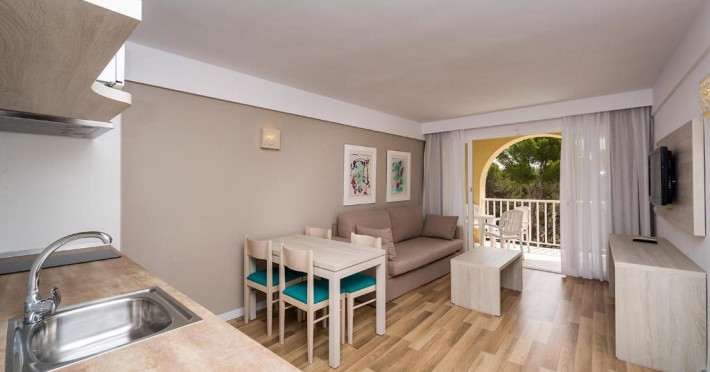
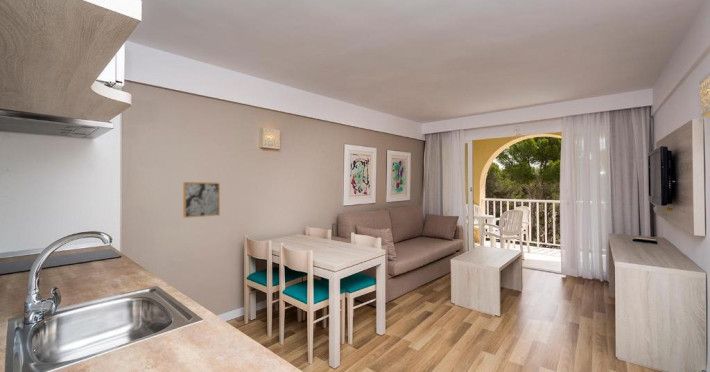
+ wall art [182,181,221,219]
